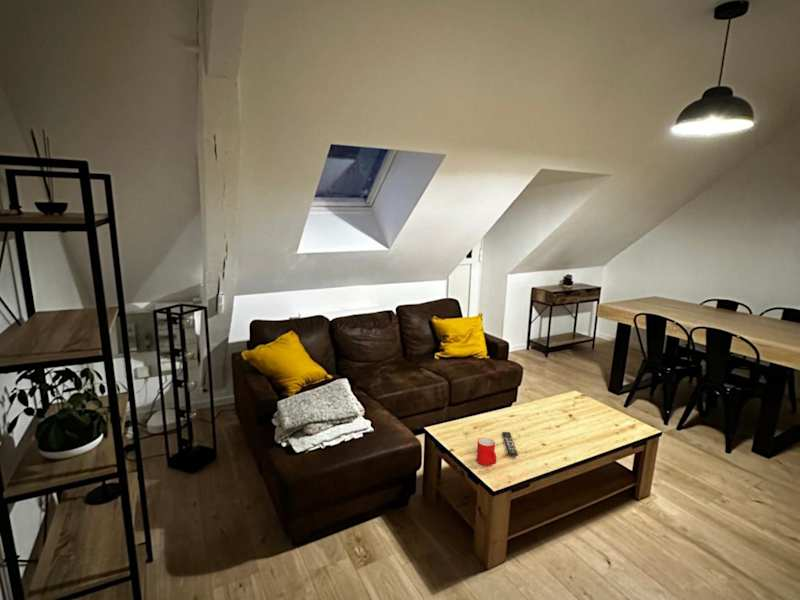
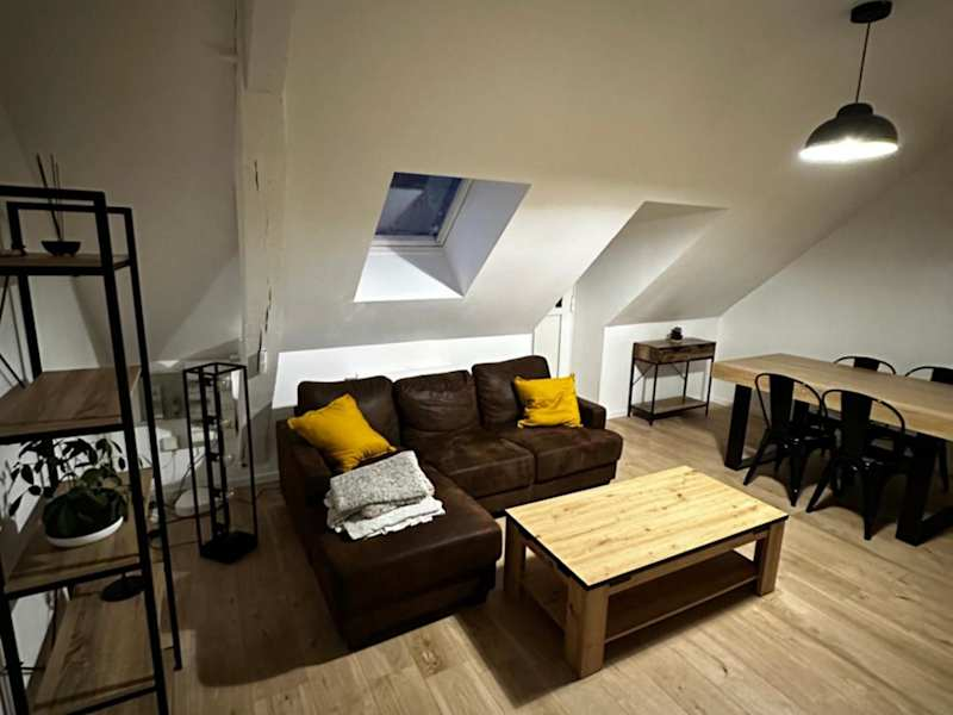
- cup [476,437,497,467]
- remote control [501,431,519,457]
